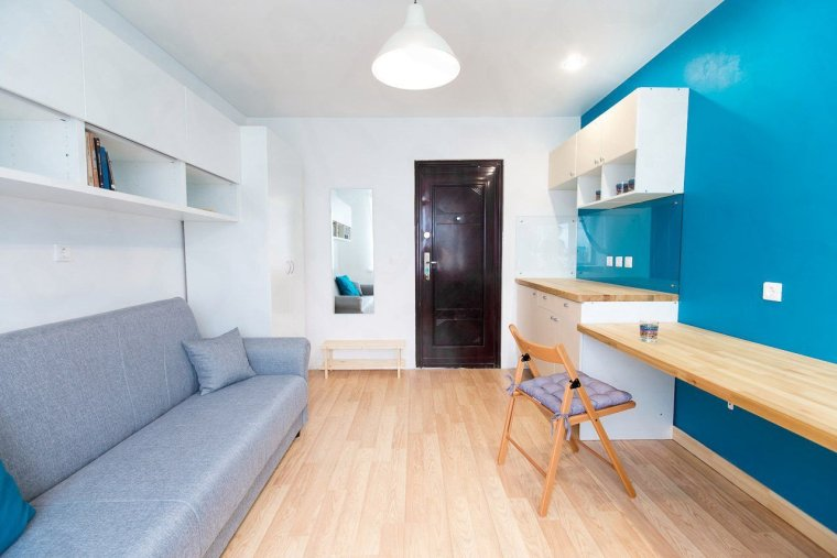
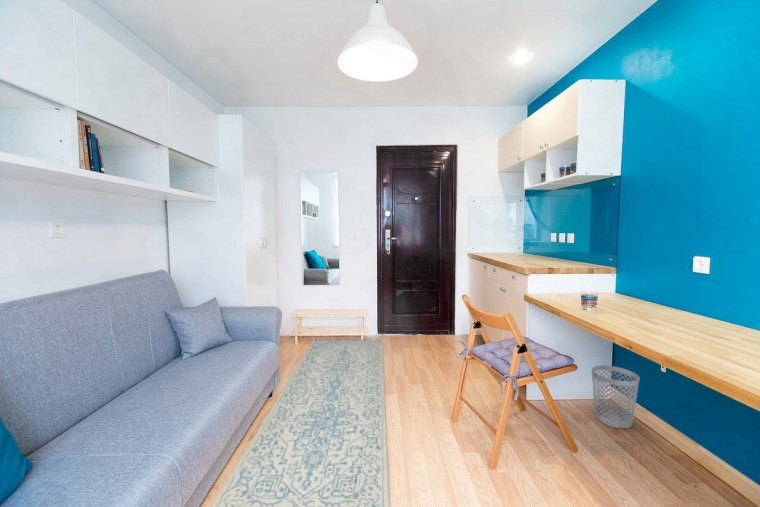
+ rug [211,337,390,507]
+ wastebasket [591,364,640,429]
